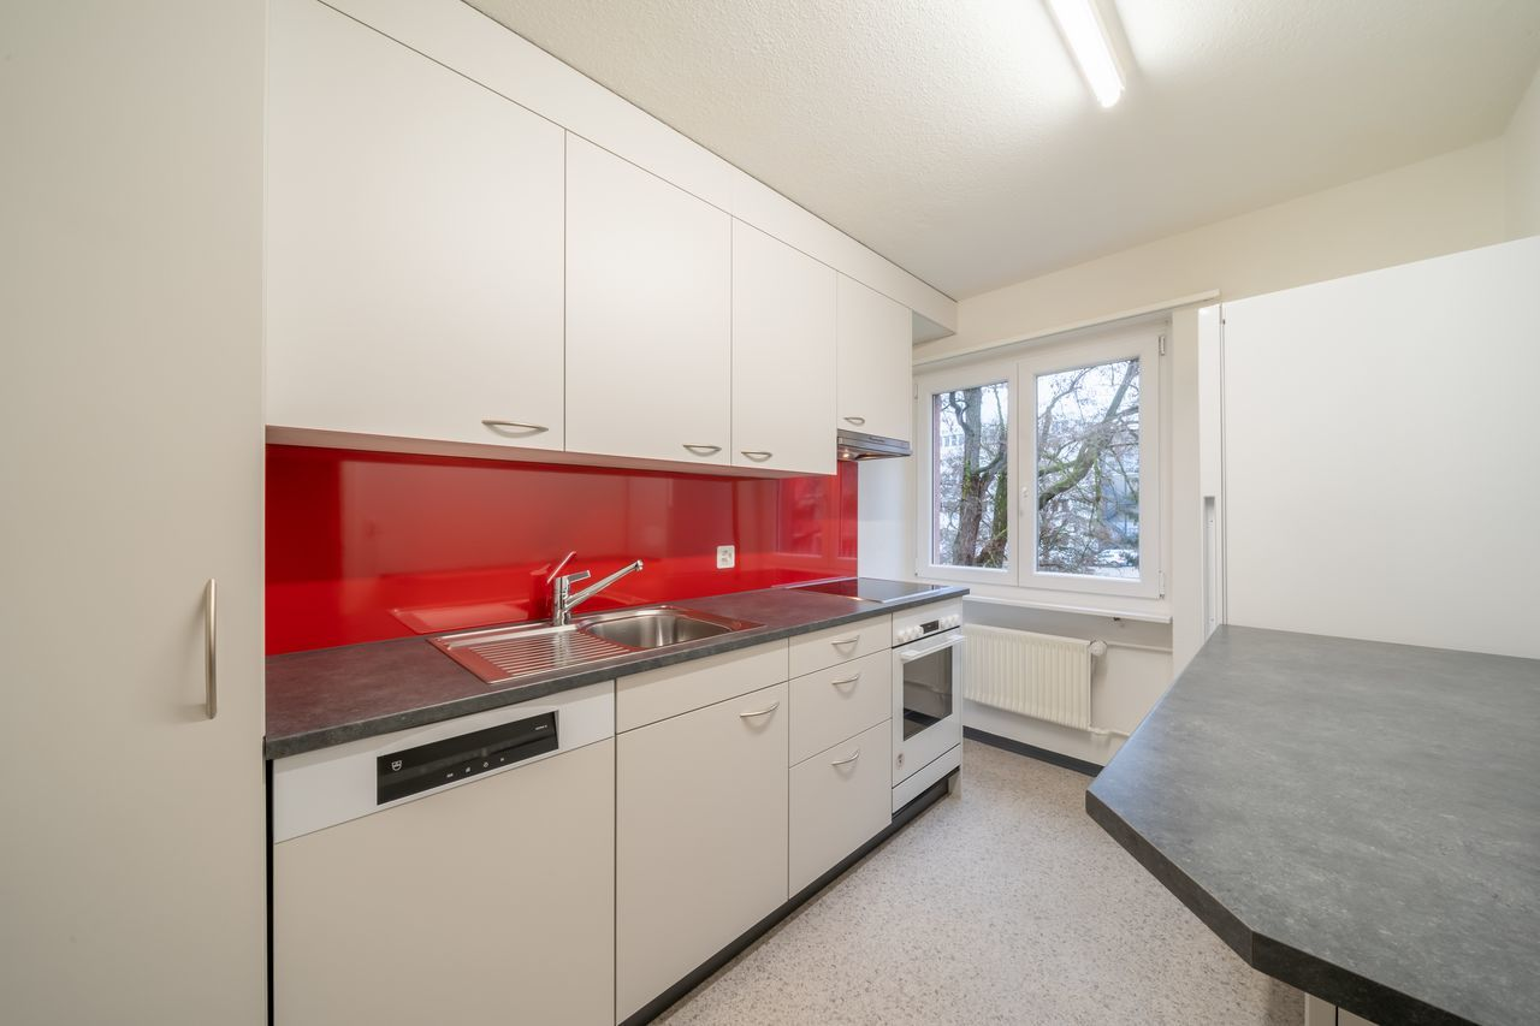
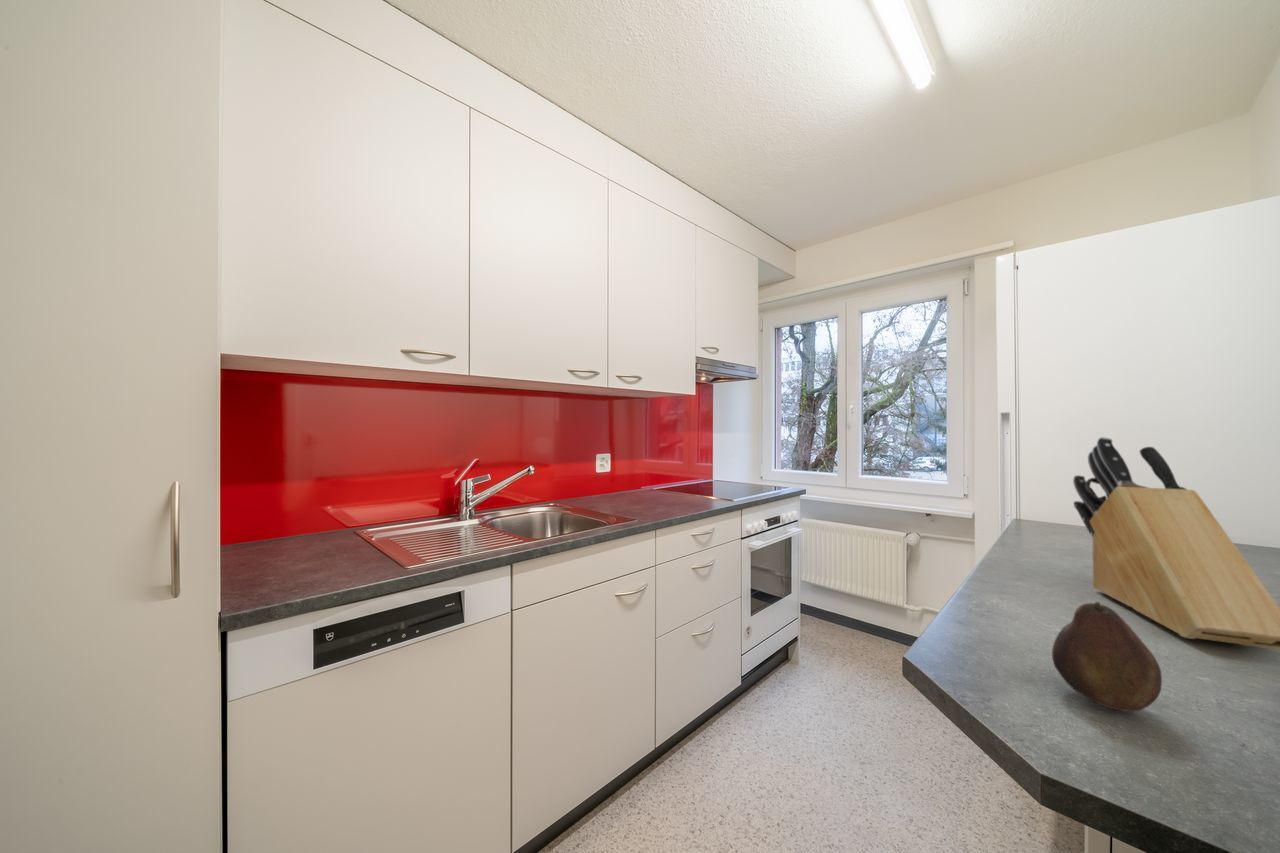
+ knife block [1072,436,1280,651]
+ fruit [1051,601,1163,713]
